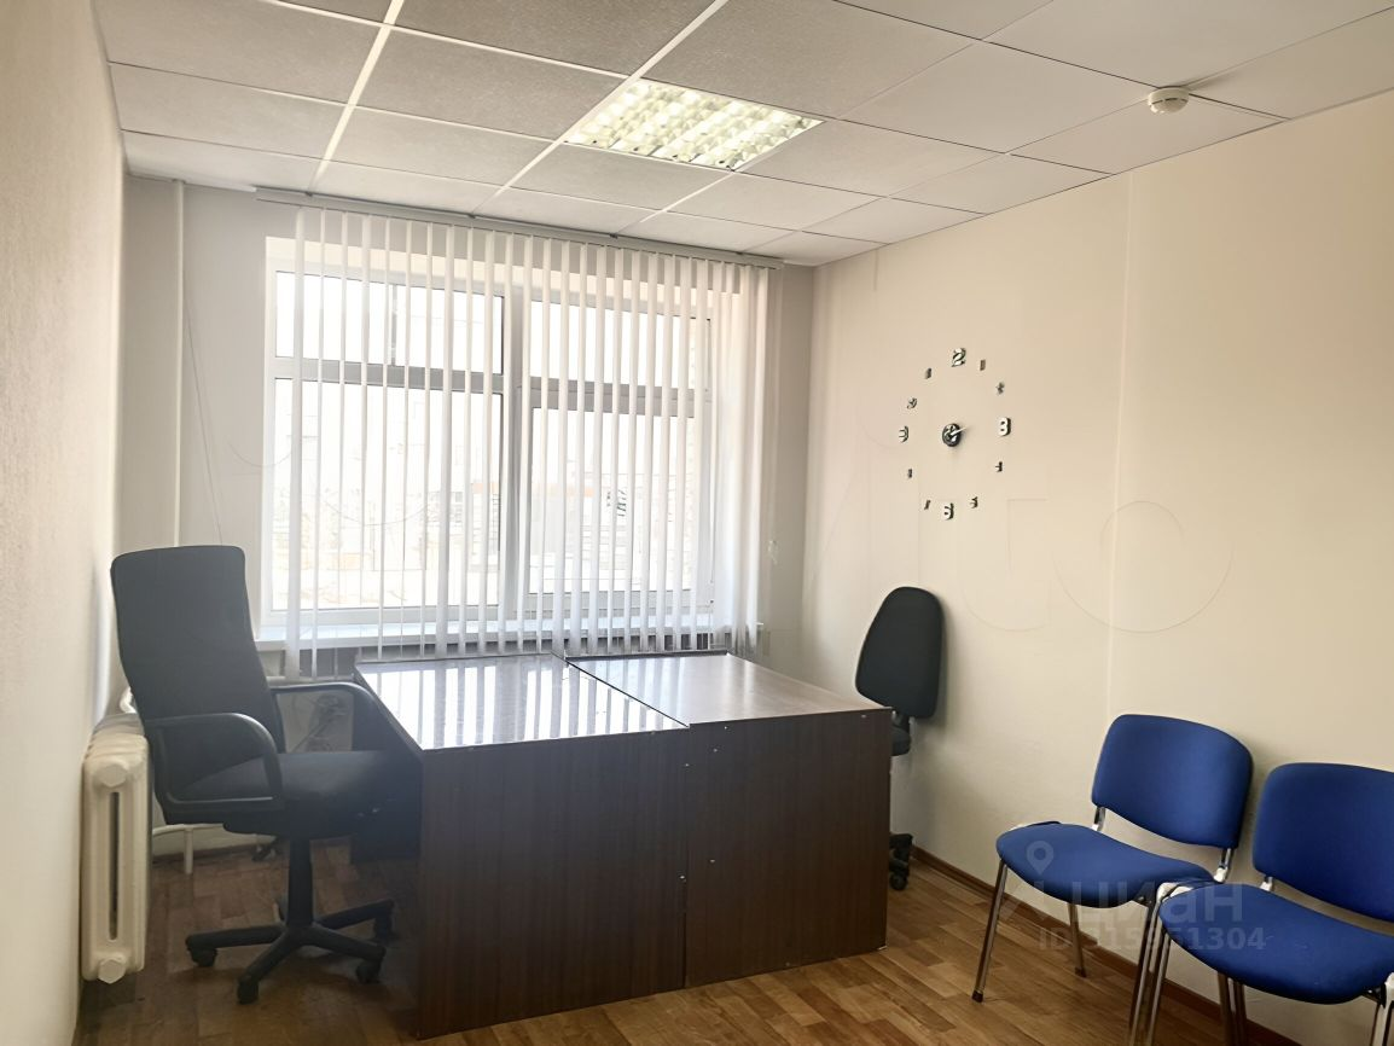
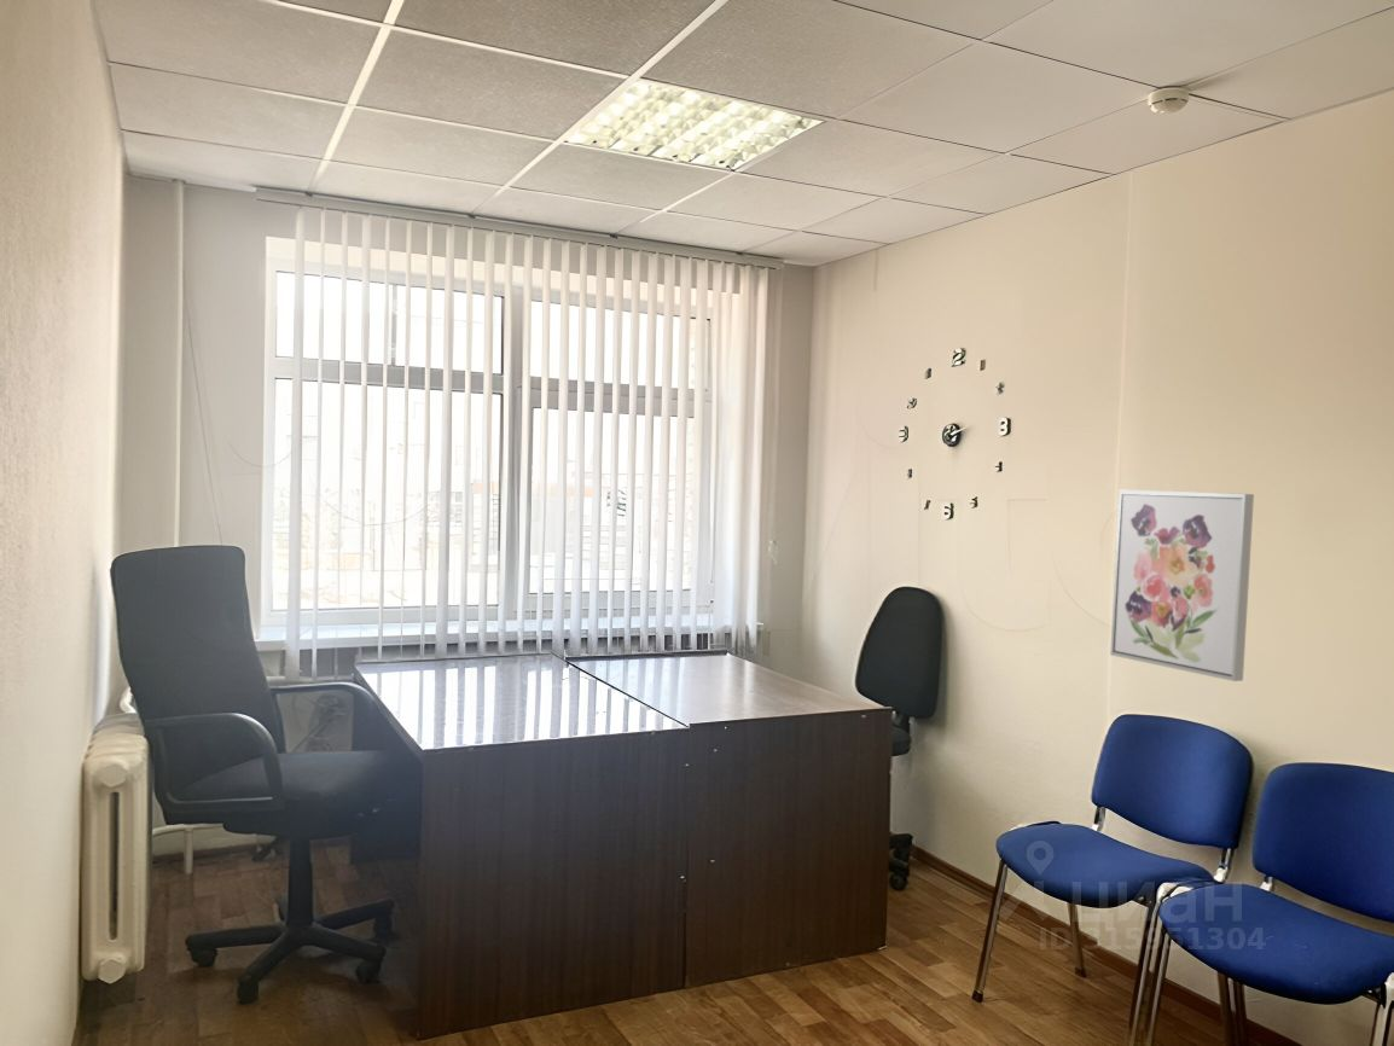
+ wall art [1109,489,1255,682]
